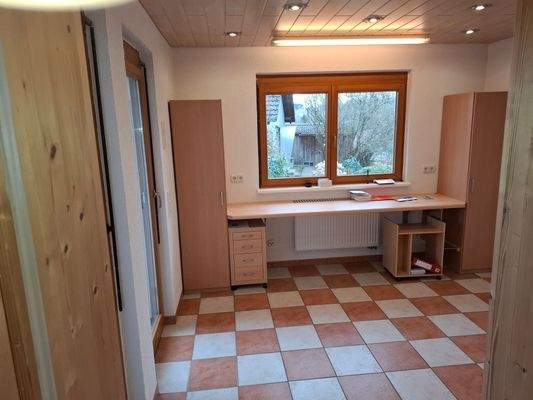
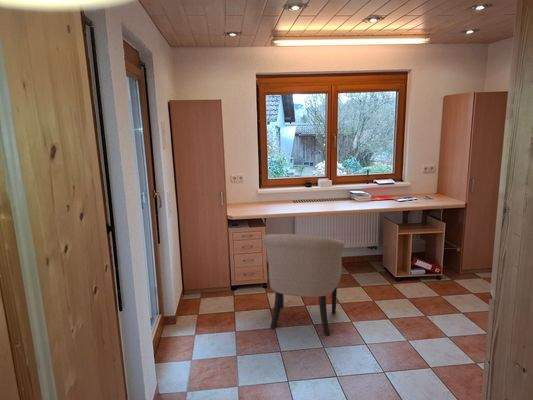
+ chair [261,233,345,337]
